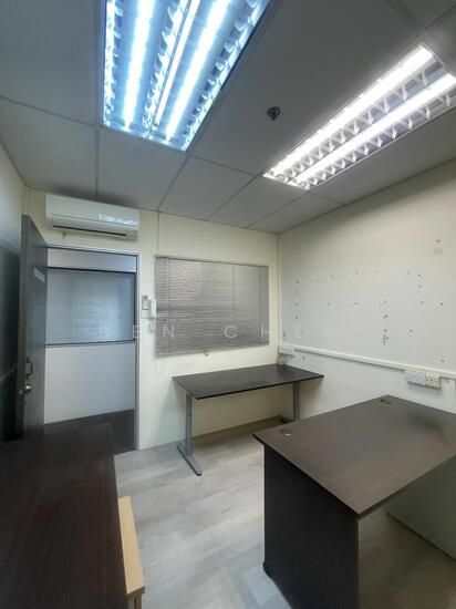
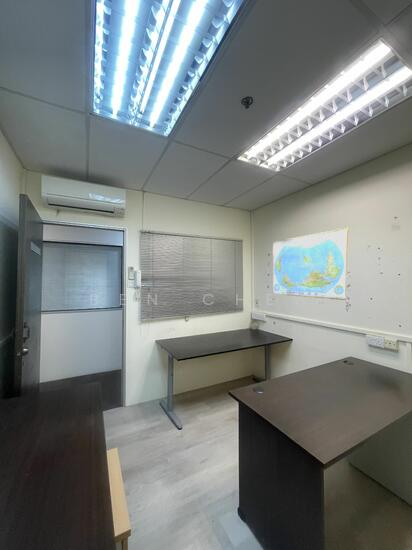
+ world map [272,227,350,301]
